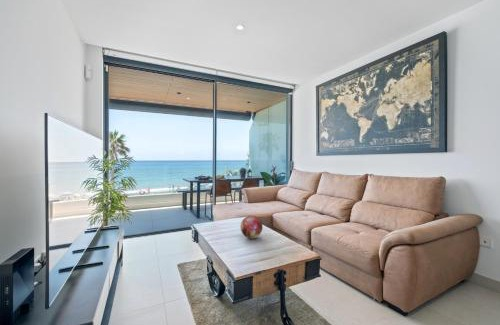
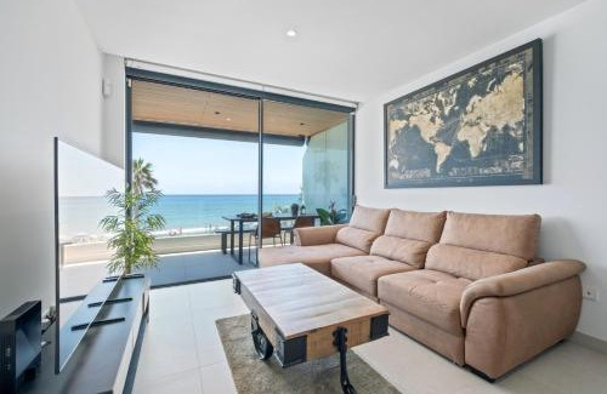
- decorative orb [239,215,263,239]
